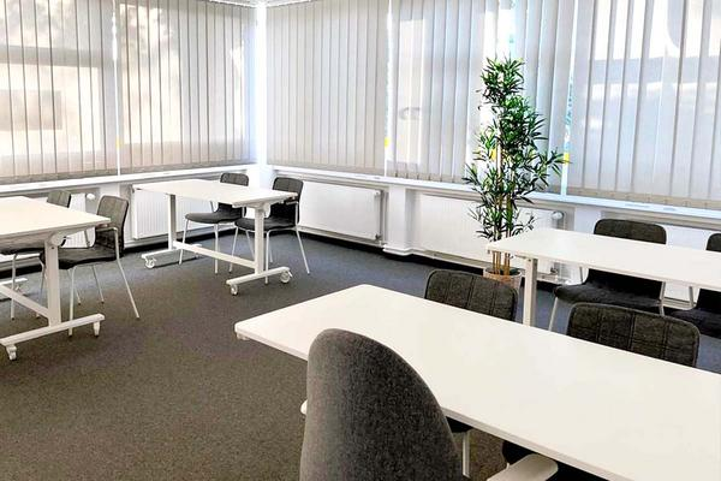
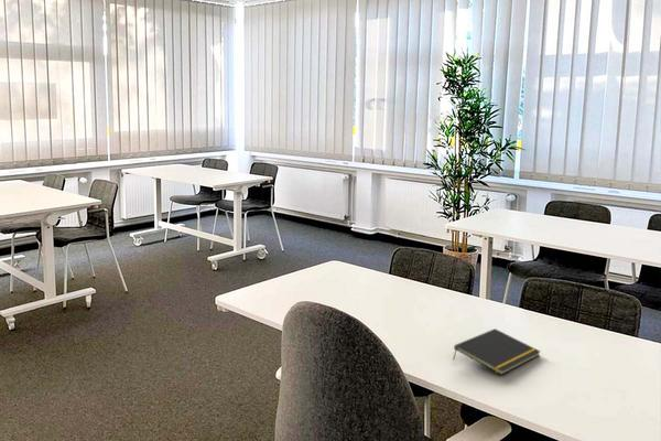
+ notepad [452,327,541,376]
